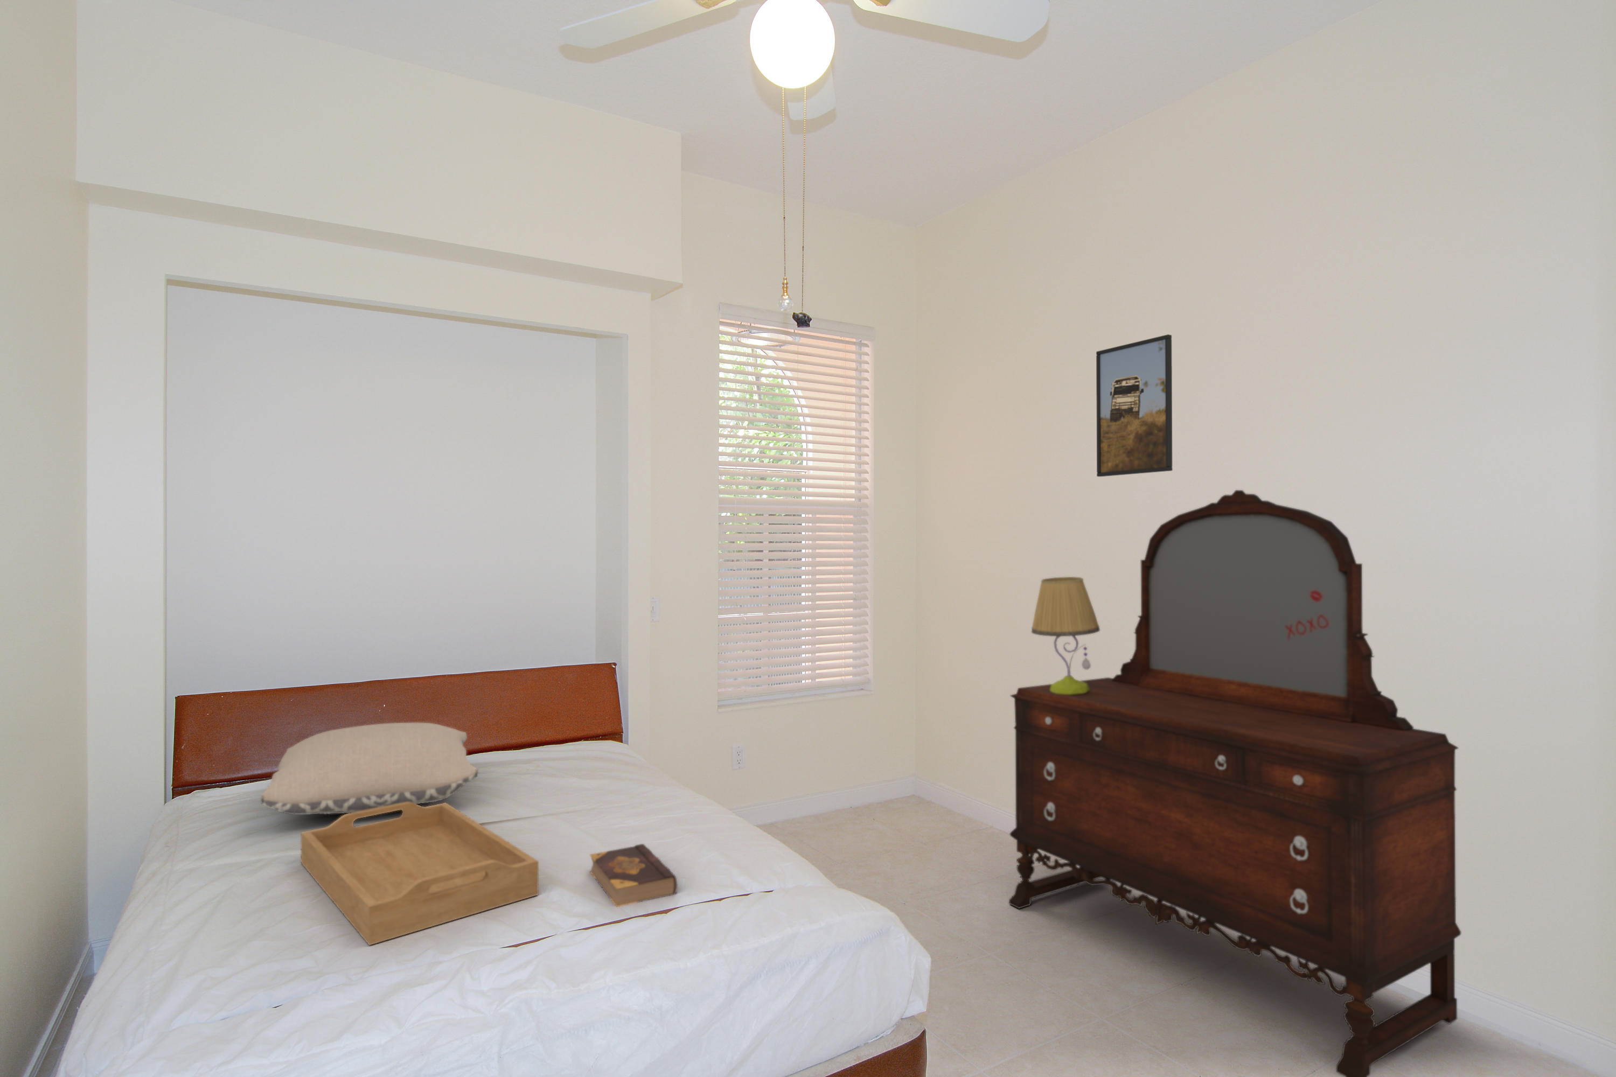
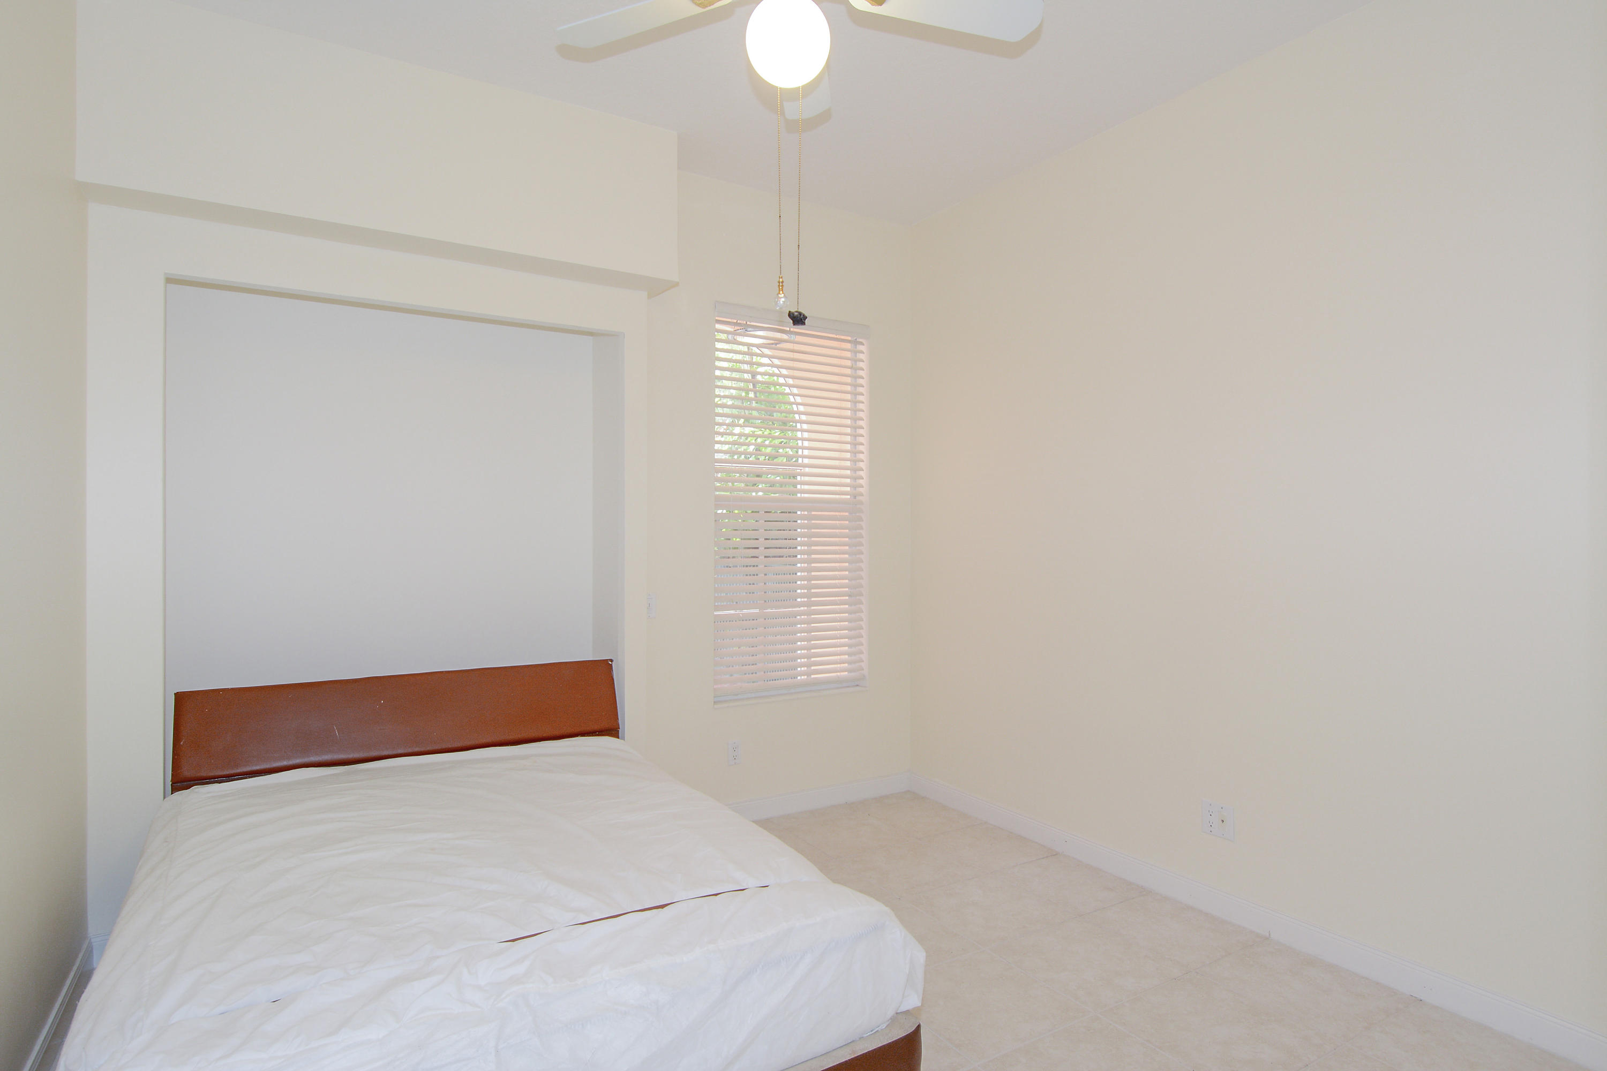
- pillow [260,722,479,815]
- table lamp [1030,576,1100,694]
- serving tray [301,802,539,946]
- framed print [1095,334,1174,477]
- book [589,844,678,908]
- dresser [1009,489,1462,1077]
